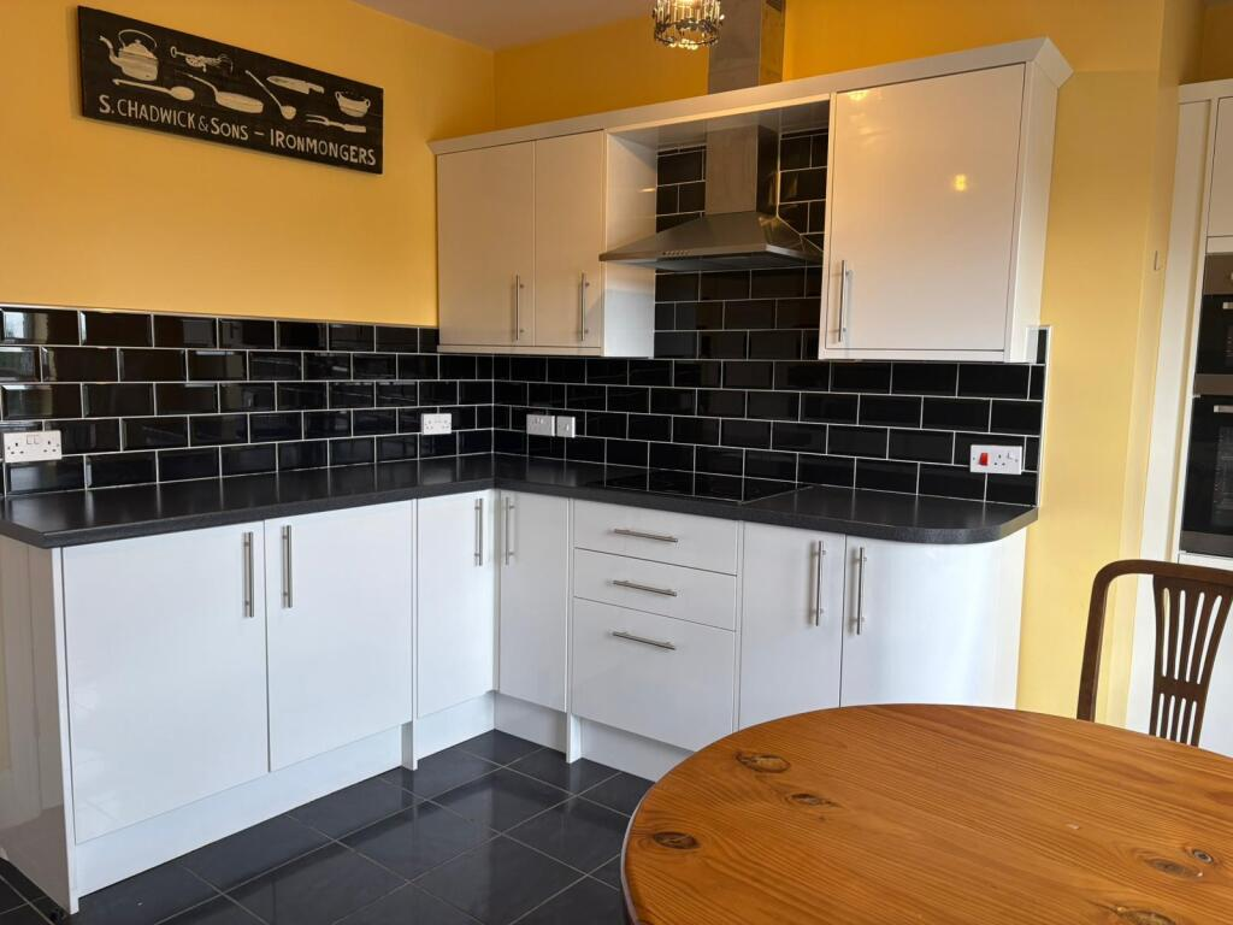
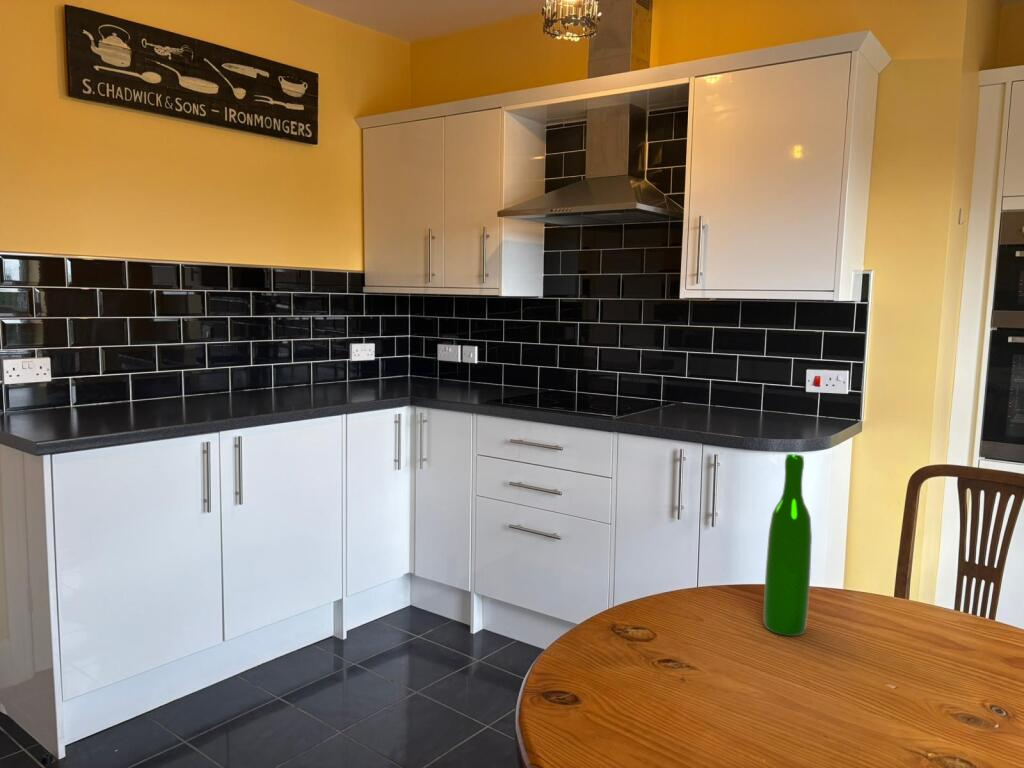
+ wine bottle [763,453,813,637]
